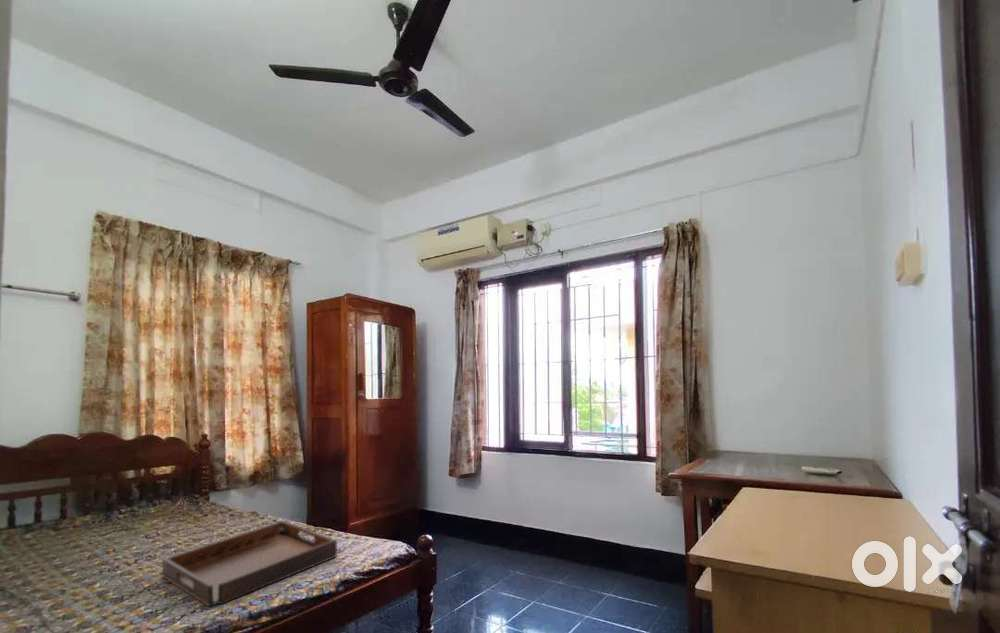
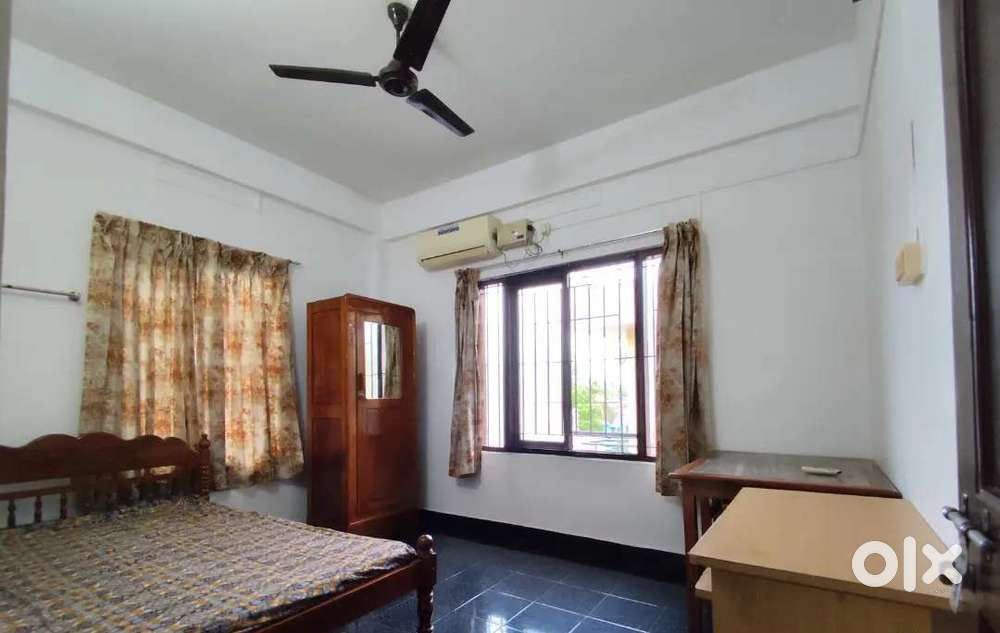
- serving tray [161,520,338,608]
